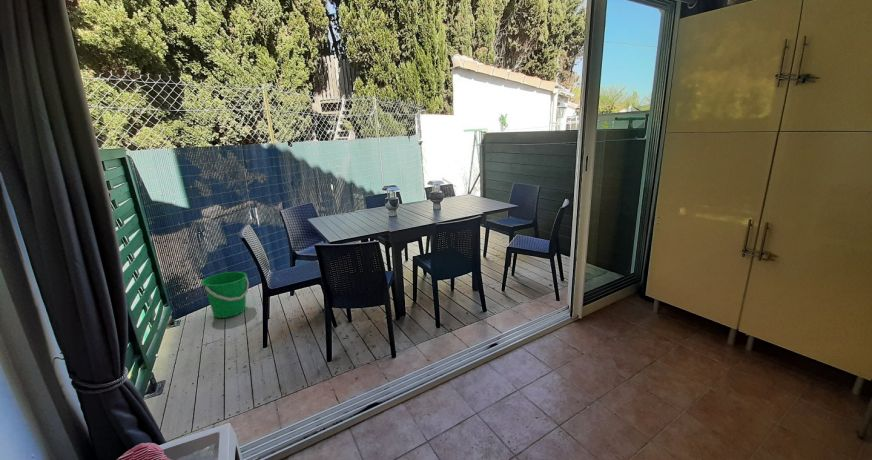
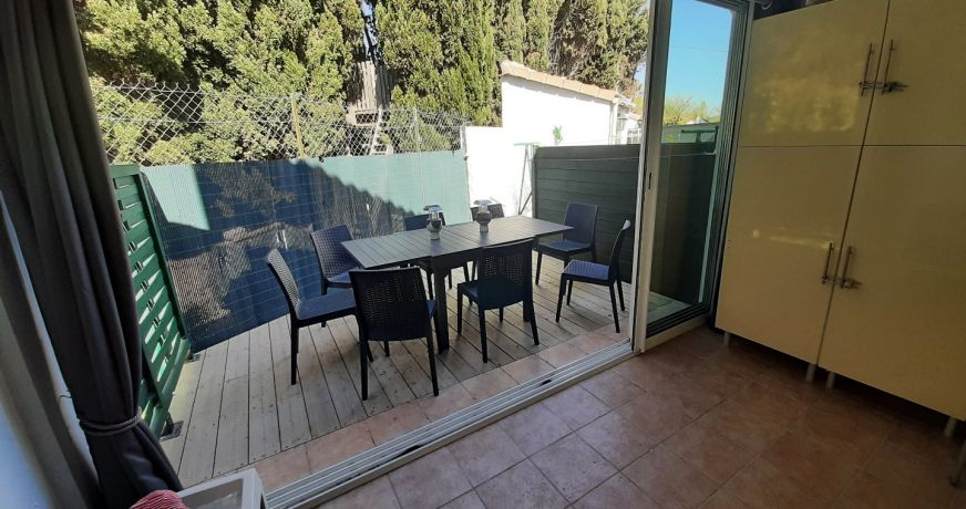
- bucket [200,271,250,319]
